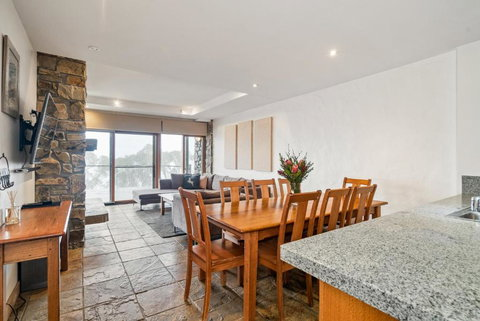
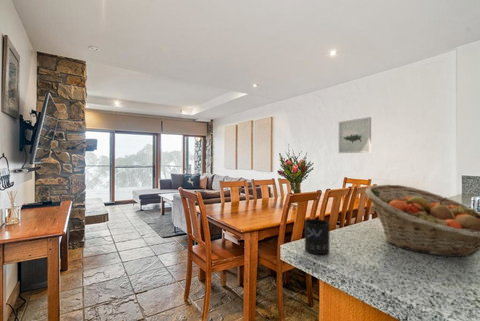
+ fruit basket [364,184,480,258]
+ wall art [338,116,372,154]
+ mug [304,218,331,255]
